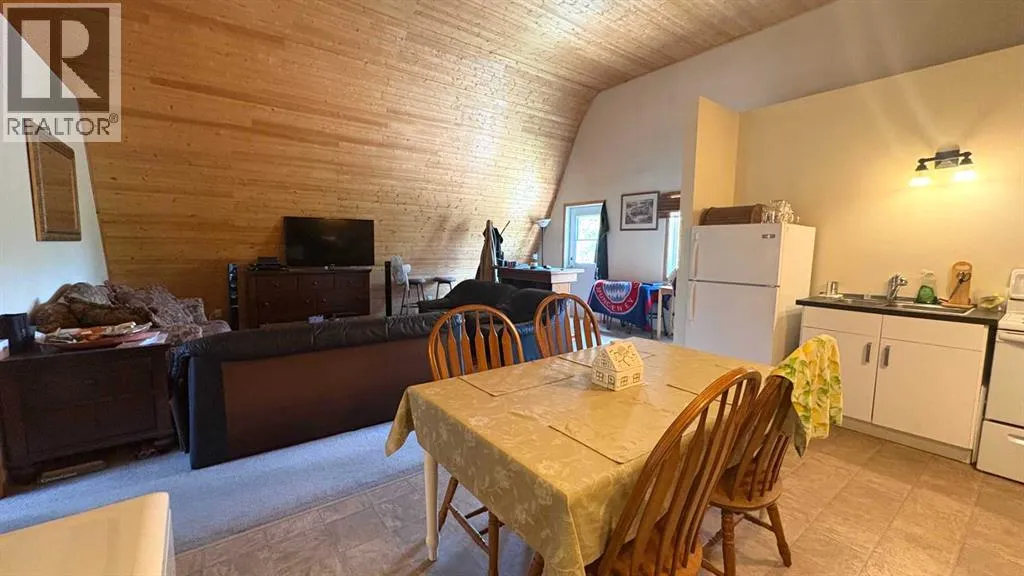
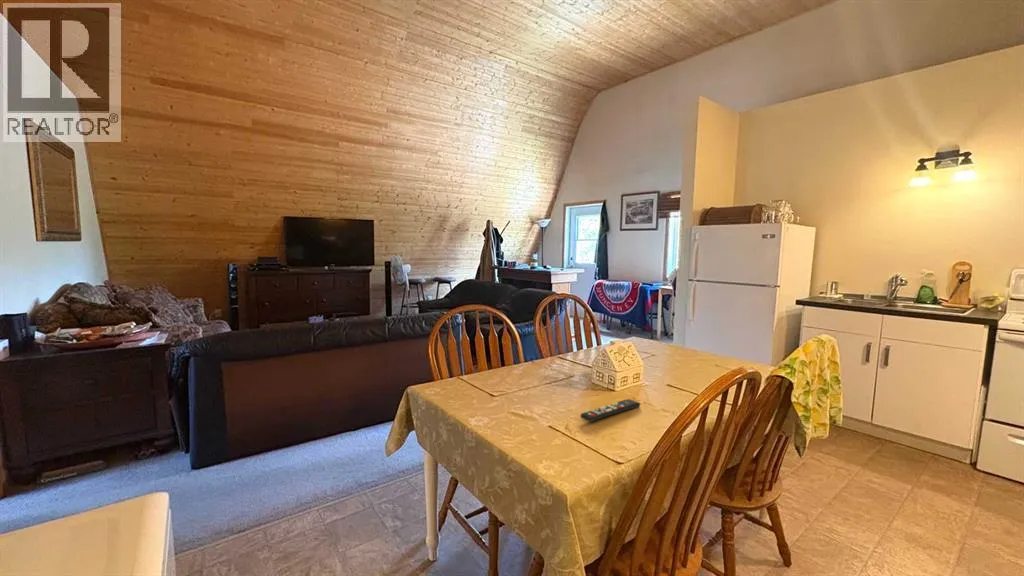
+ remote control [580,398,641,423]
